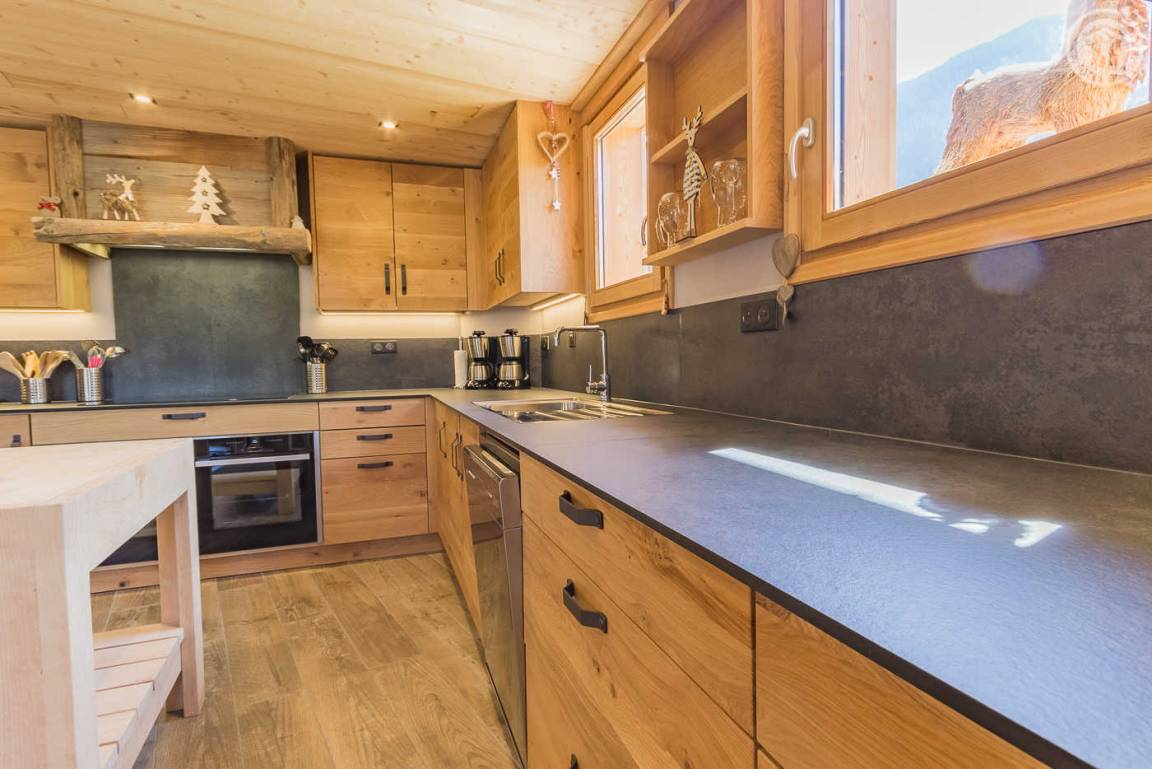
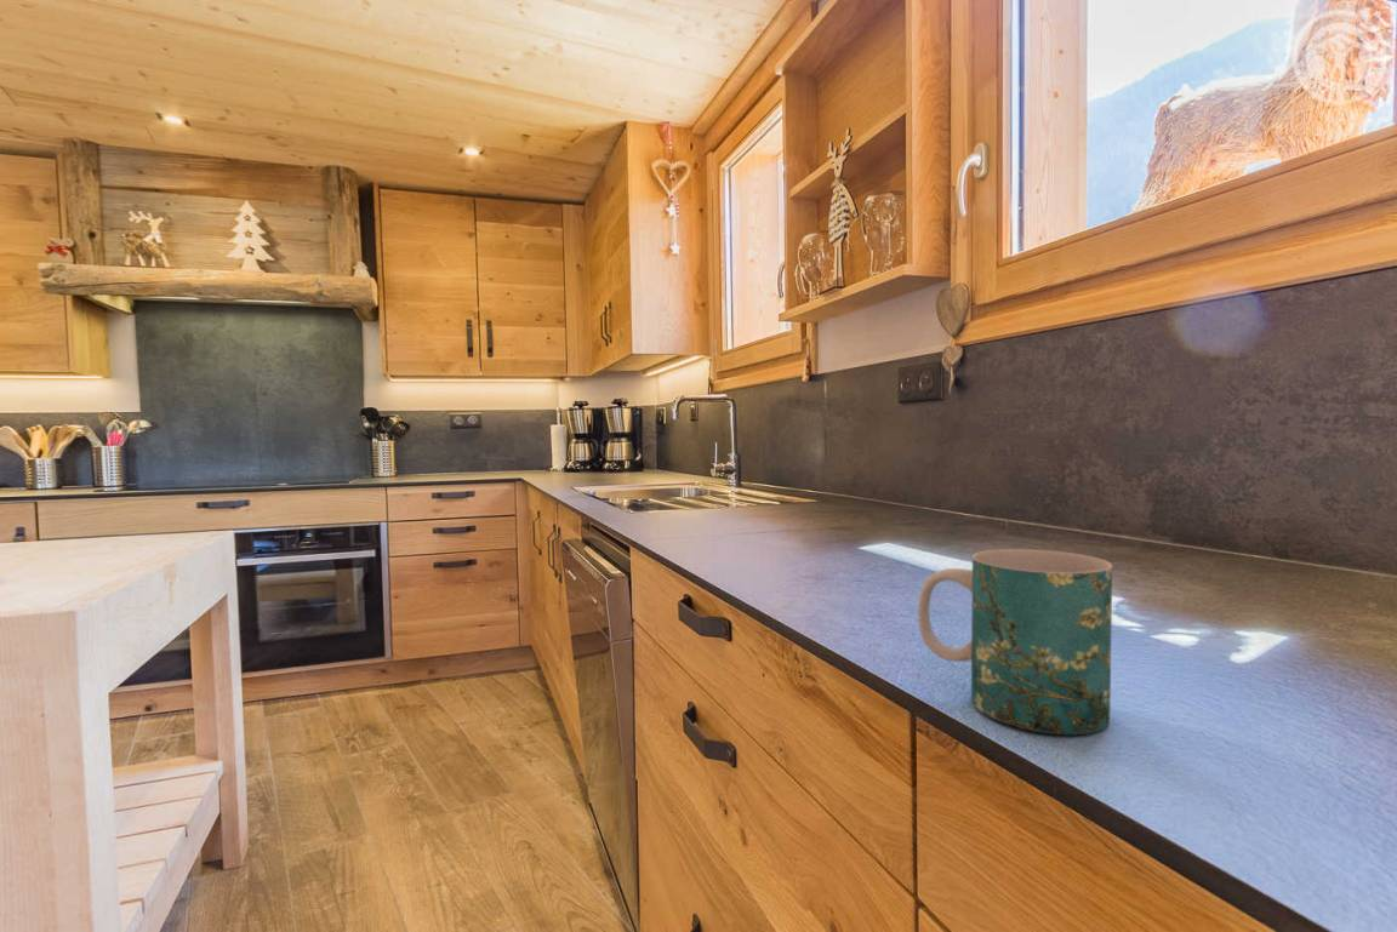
+ mug [917,548,1113,736]
